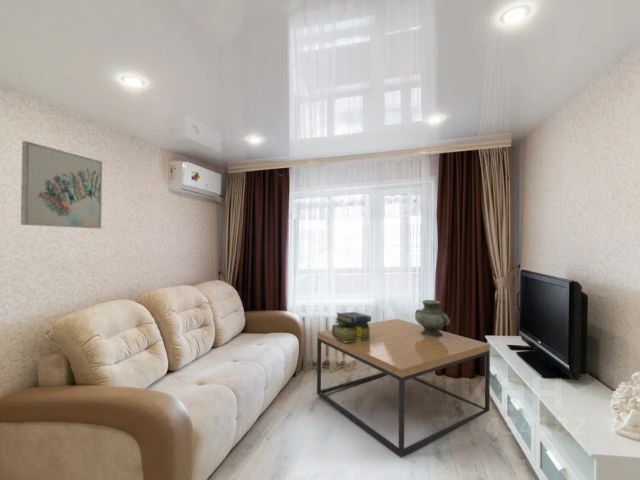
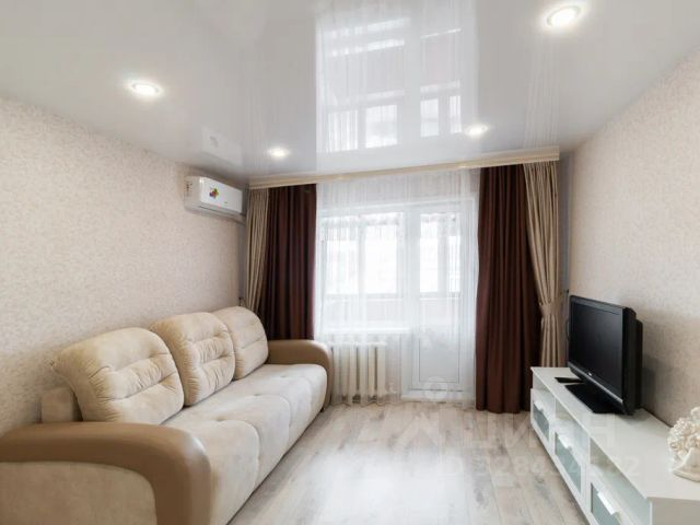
- wall art [20,140,103,230]
- coffee table [316,318,491,458]
- stack of books [331,311,372,343]
- vase [414,299,451,337]
